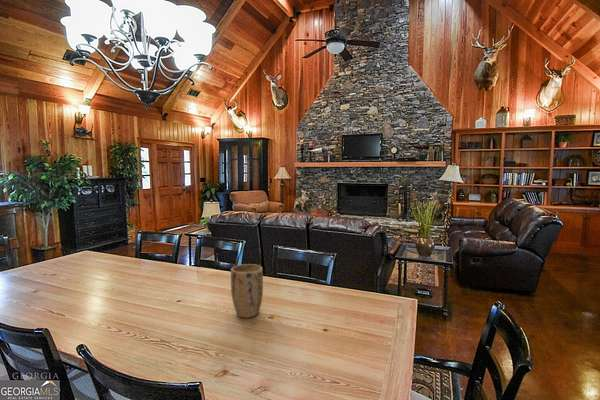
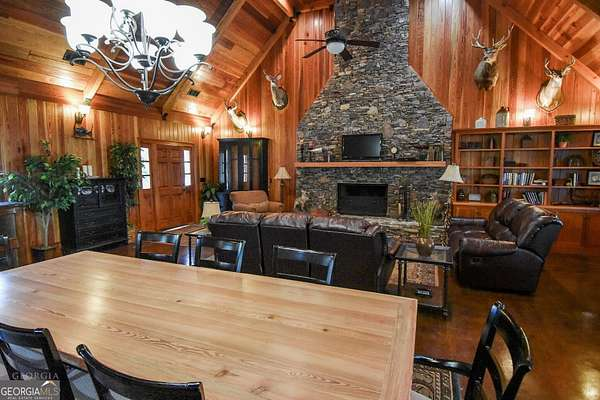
- plant pot [230,263,264,319]
